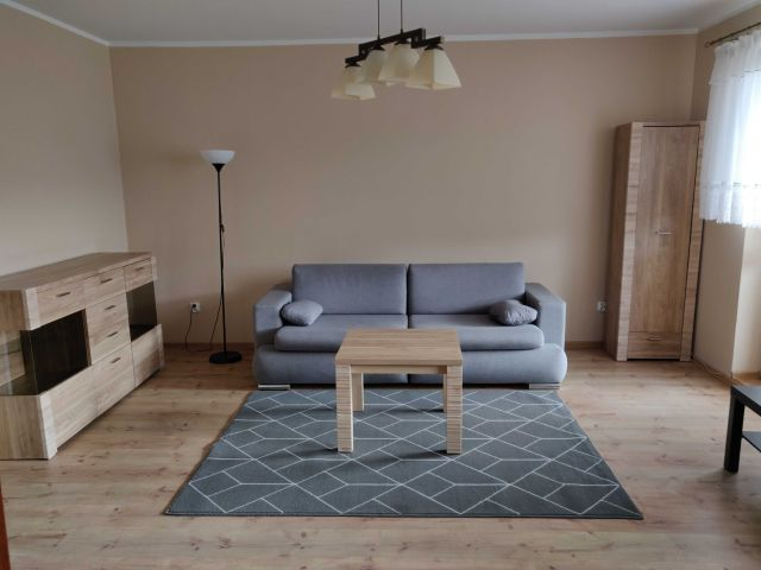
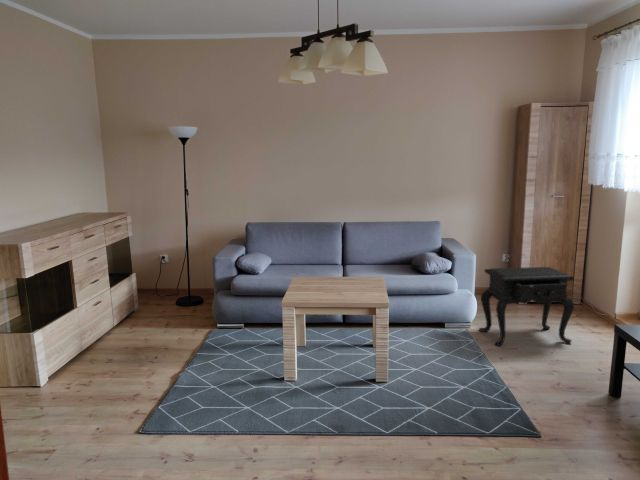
+ side table [478,266,575,347]
